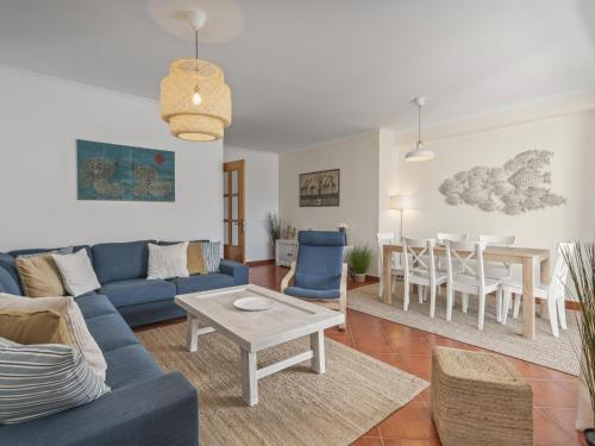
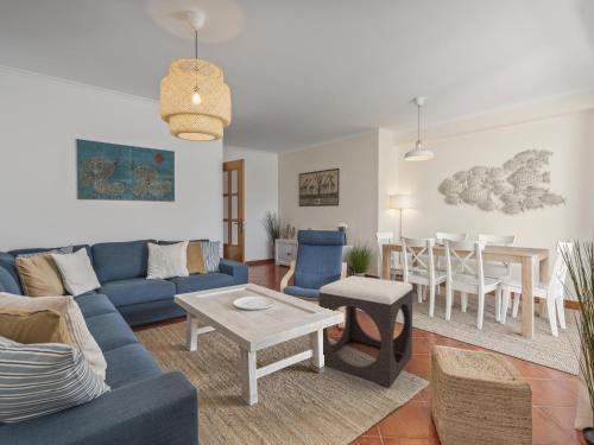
+ footstool [317,274,413,388]
